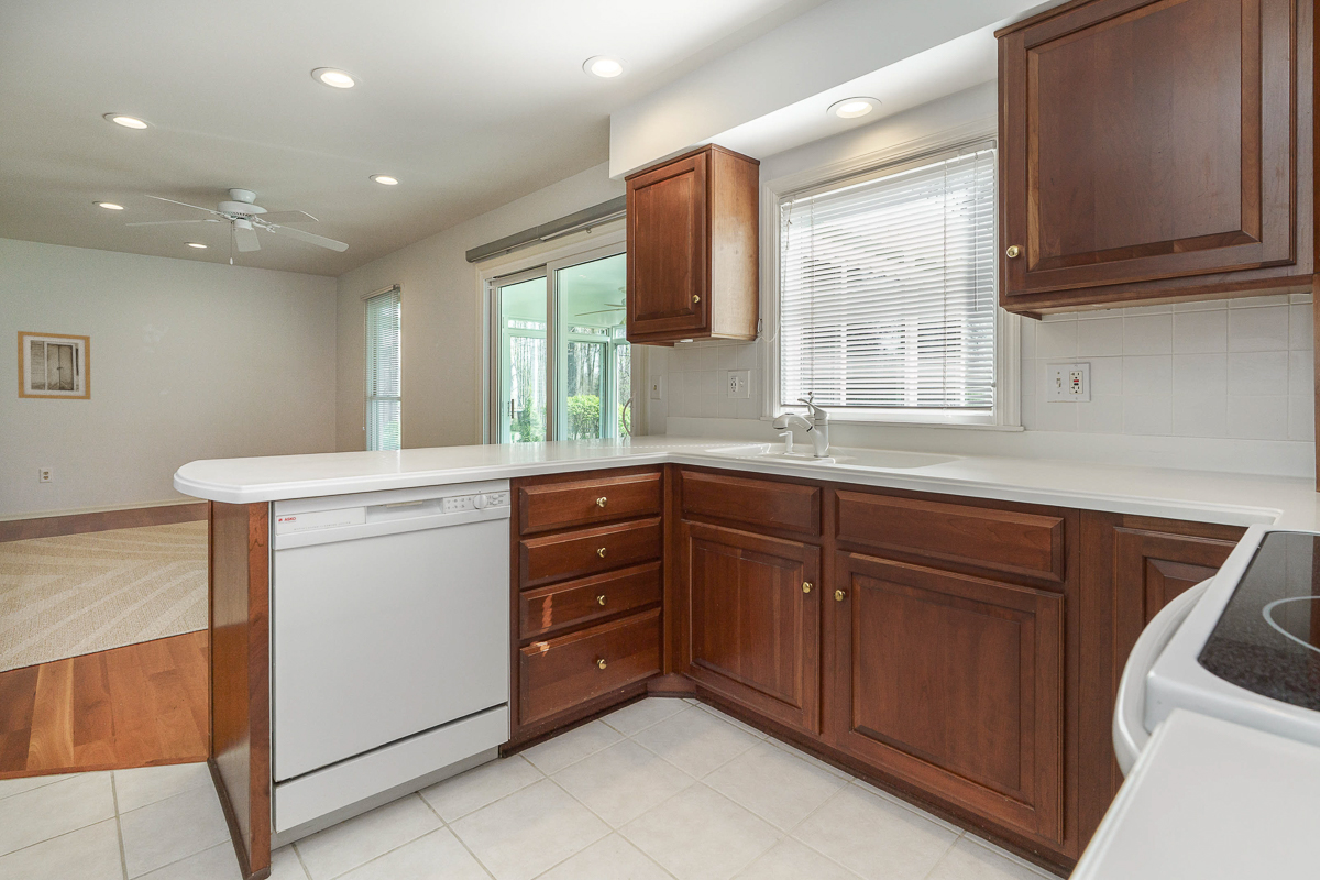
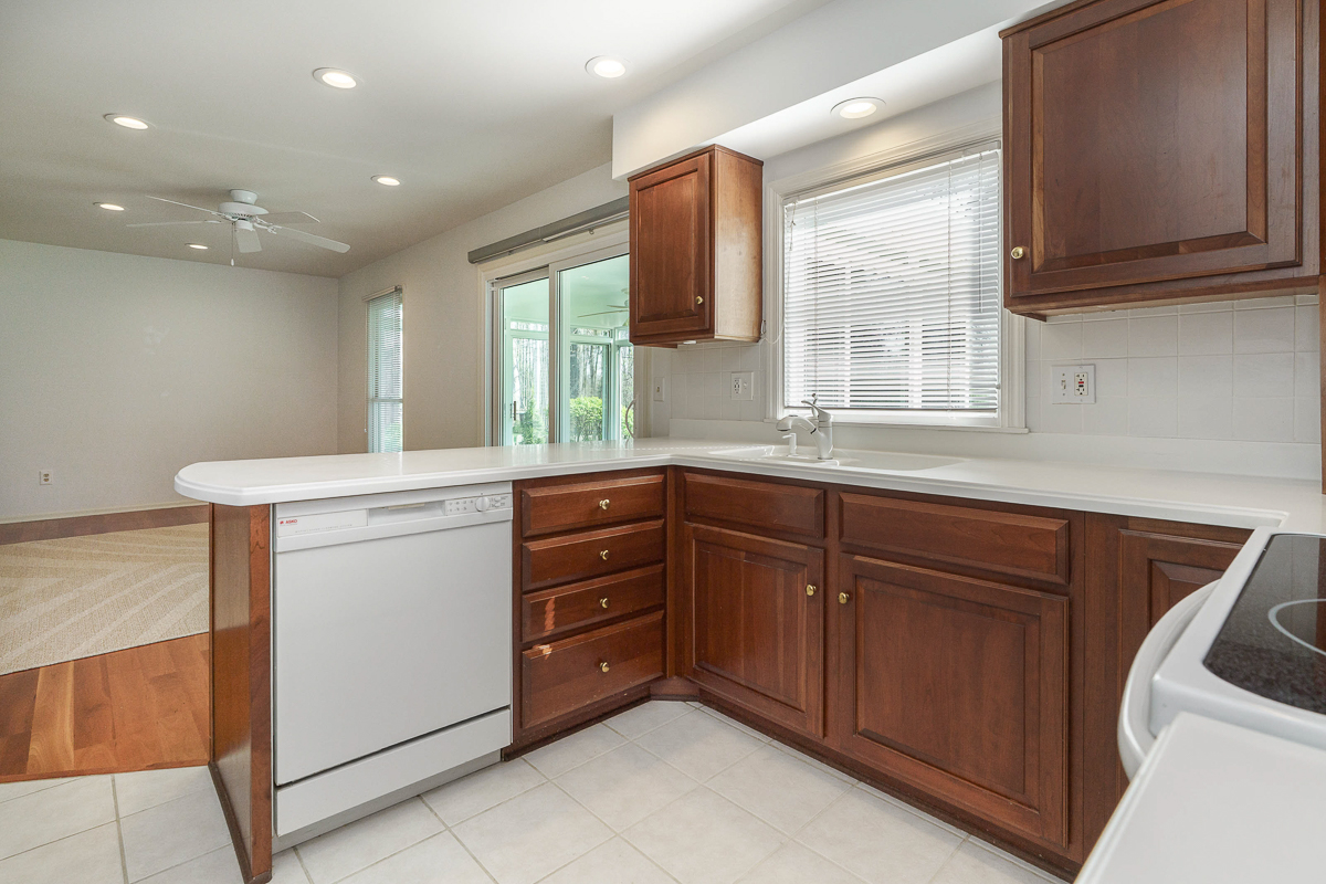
- wall art [16,330,91,400]
